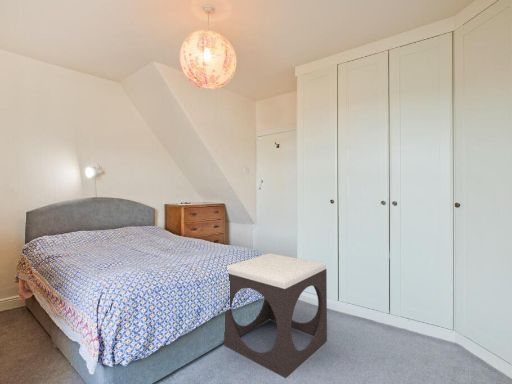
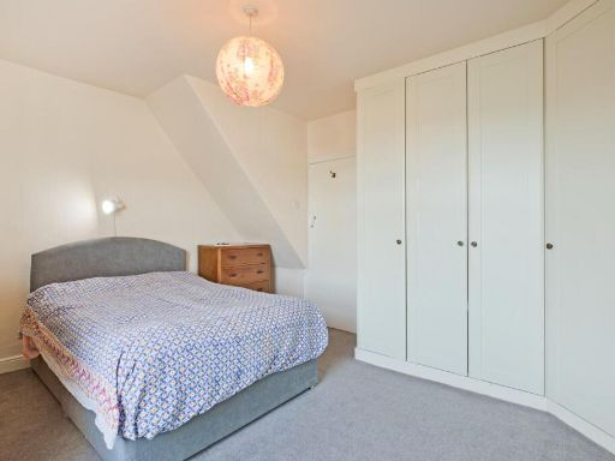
- footstool [223,252,328,379]
